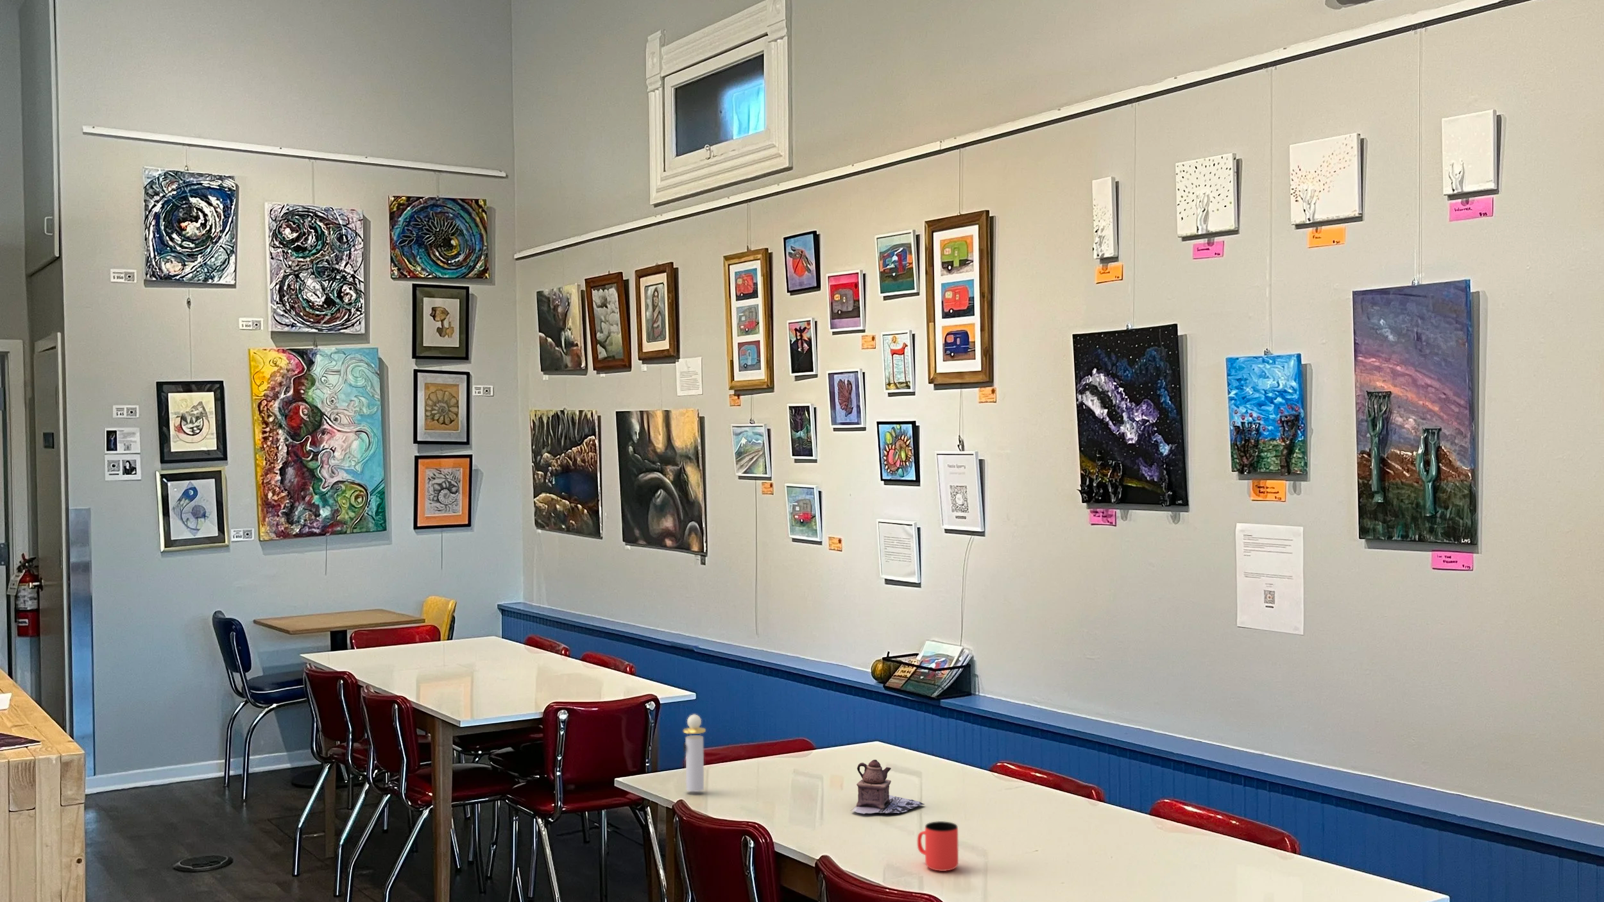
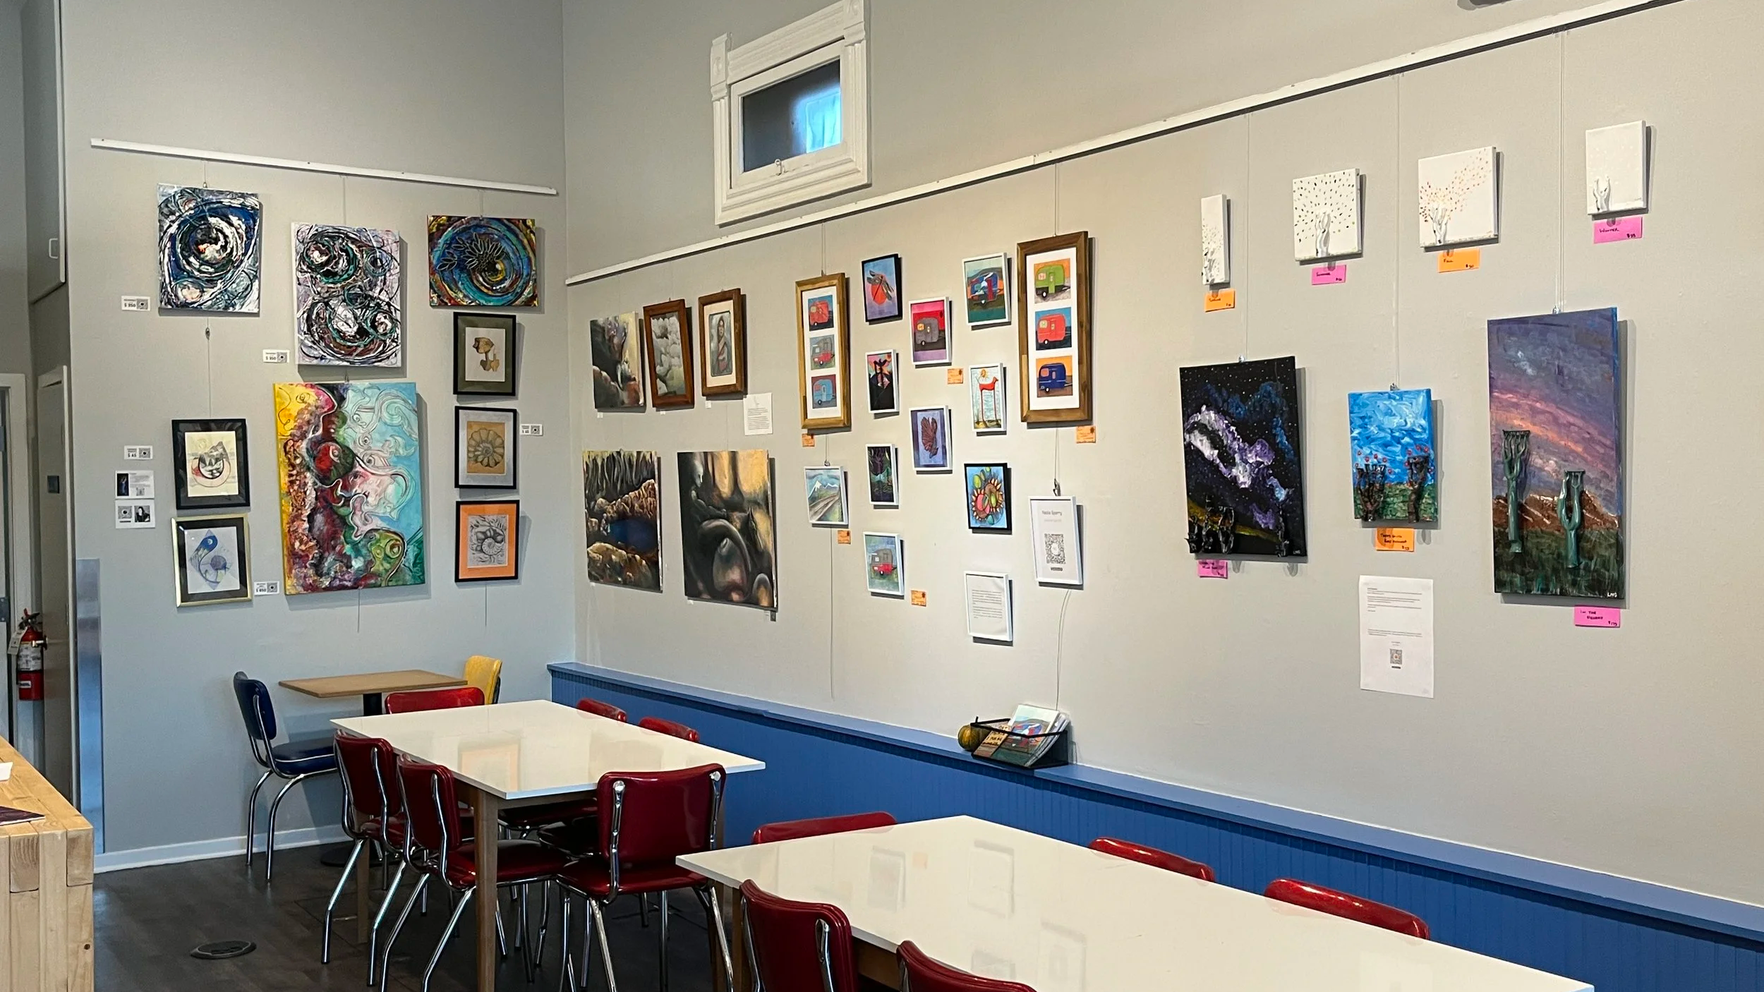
- perfume bottle [683,714,706,792]
- teapot [850,759,925,814]
- cup [917,821,960,872]
